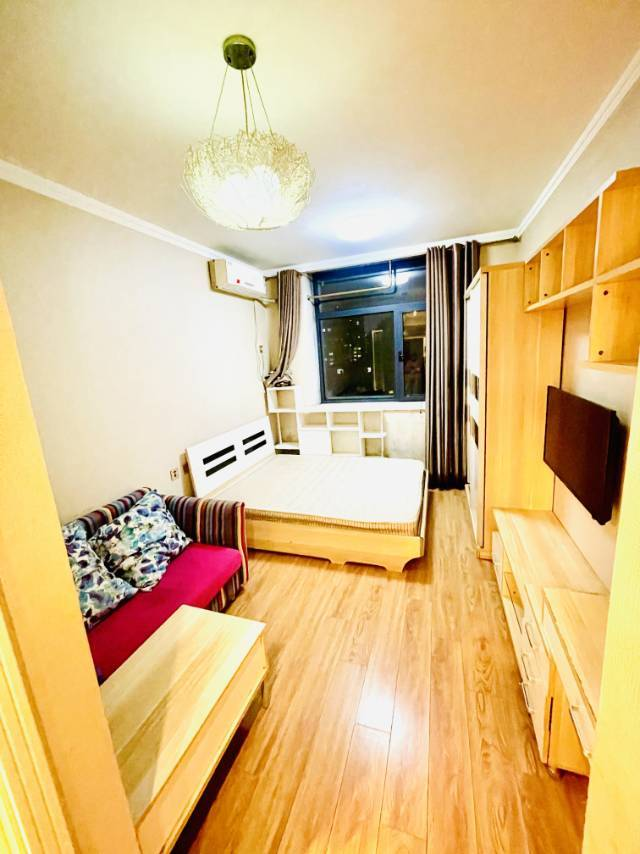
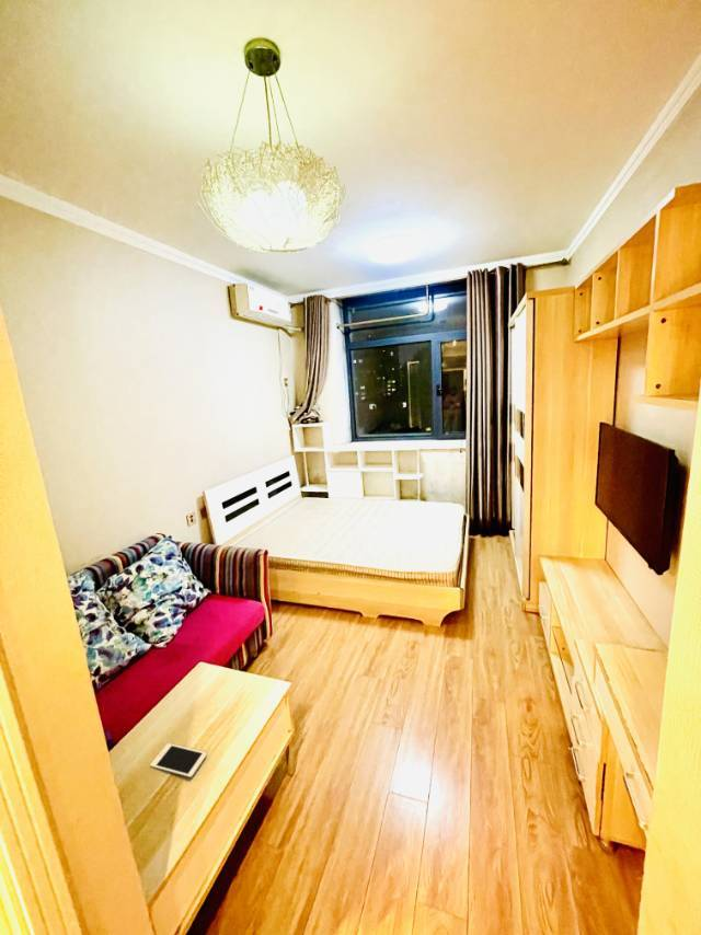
+ cell phone [149,742,208,778]
